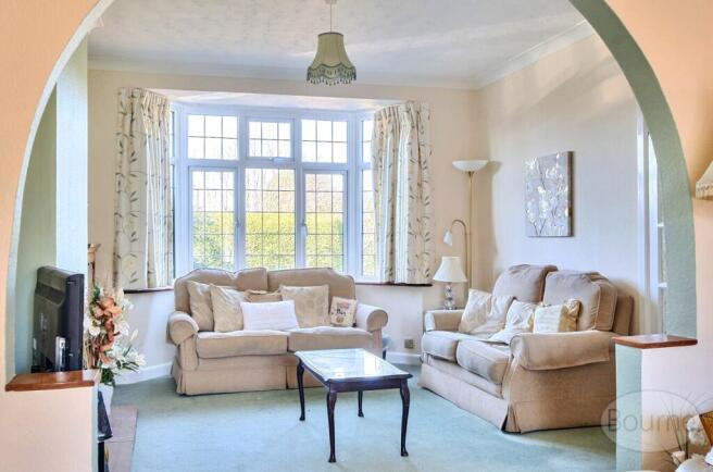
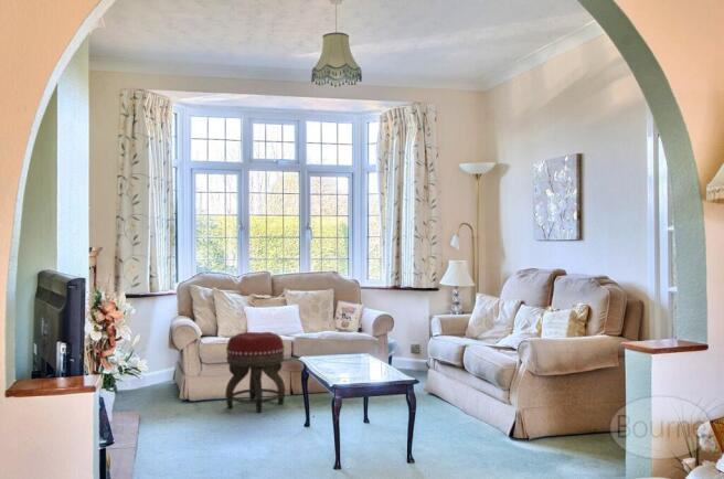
+ footstool [224,331,286,413]
